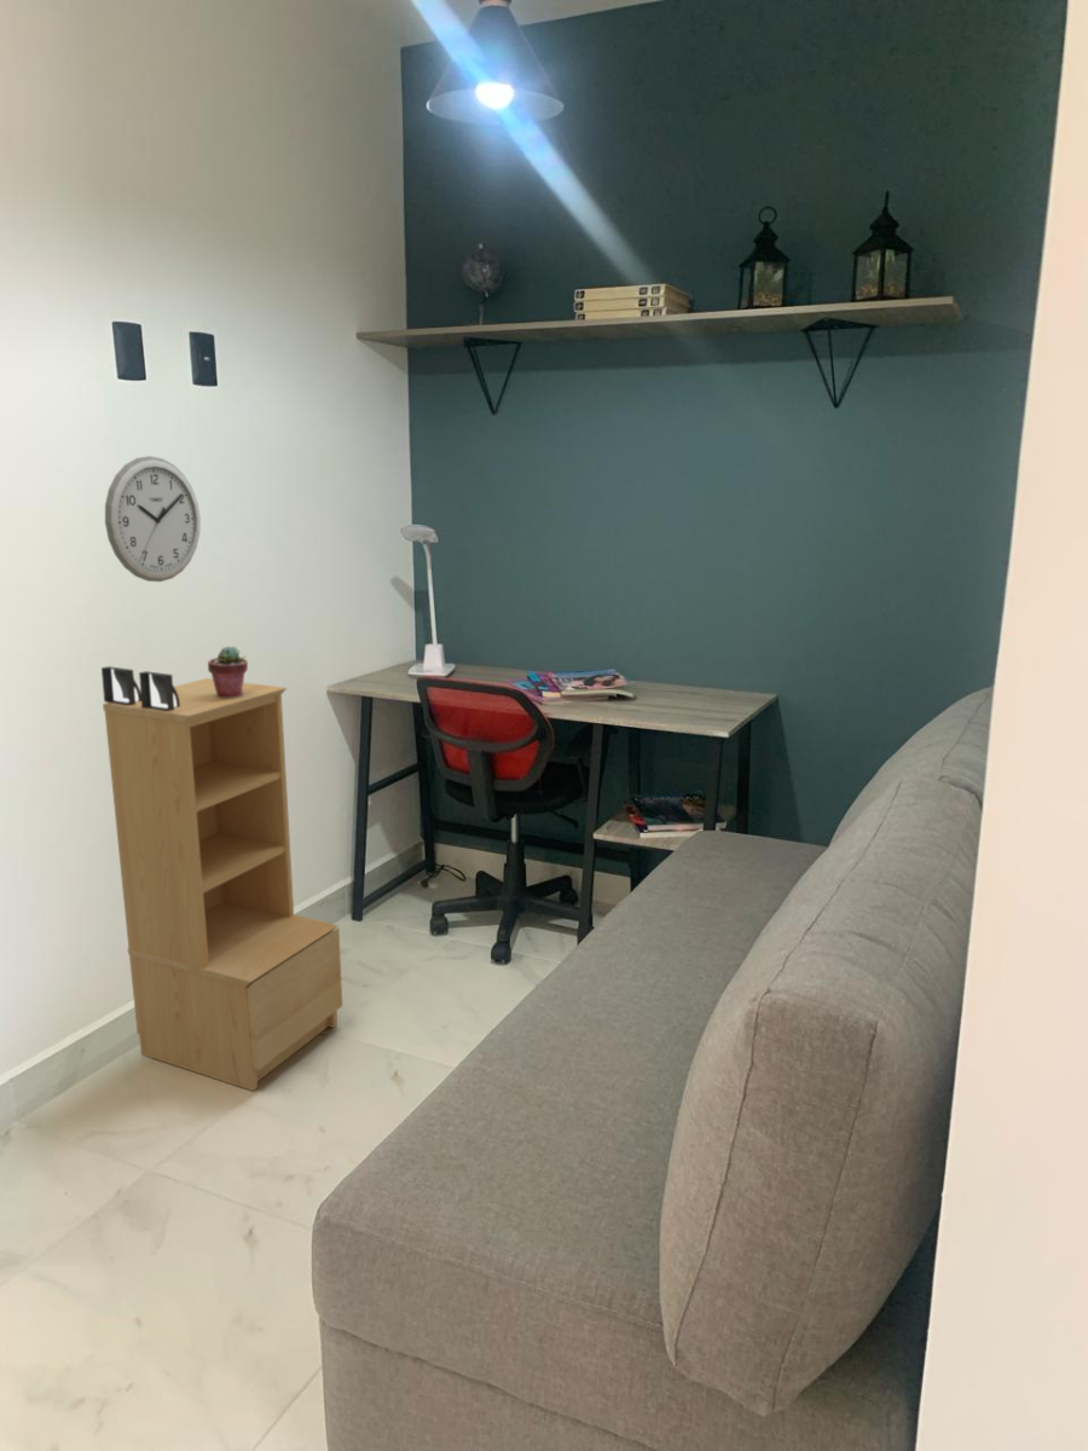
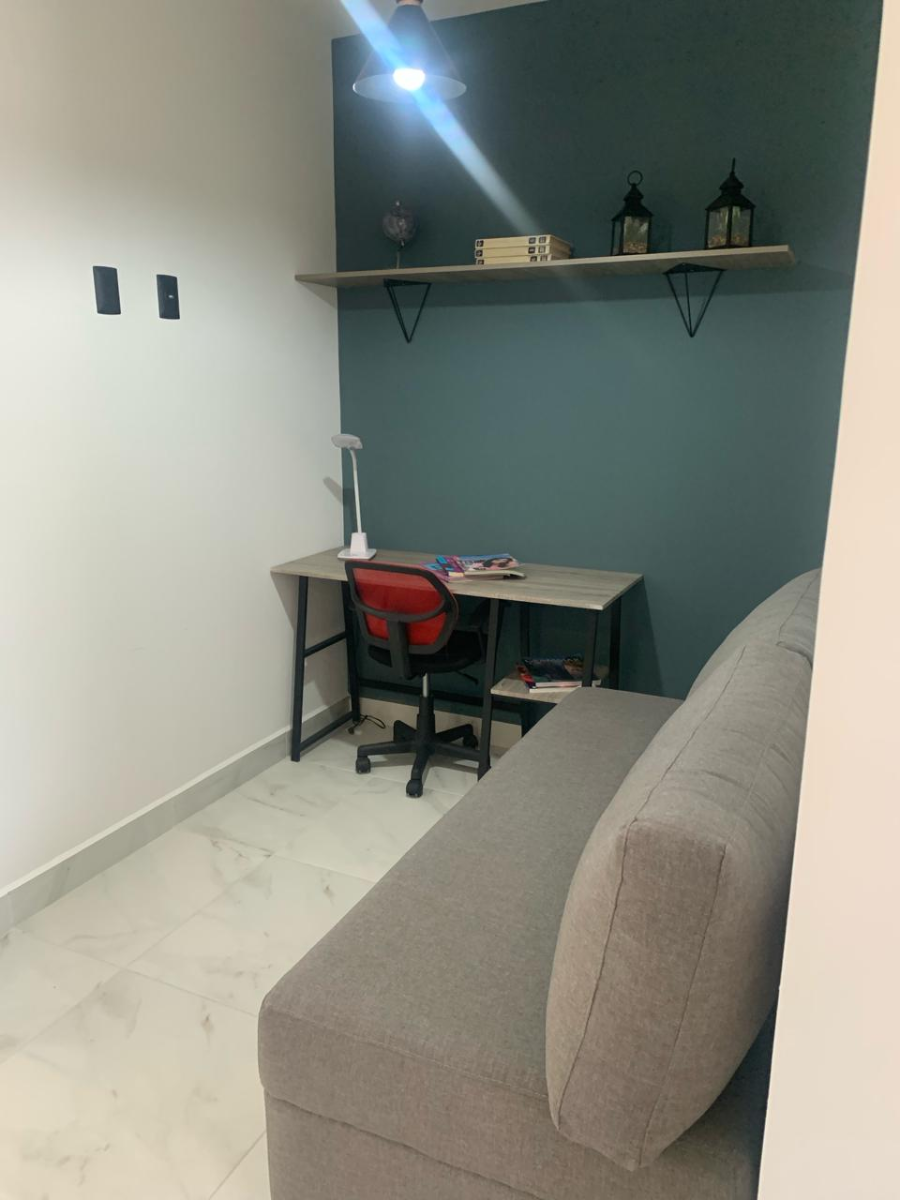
- bookend [100,665,180,711]
- bookshelf [102,677,343,1092]
- wall clock [104,455,202,583]
- potted succulent [207,644,249,698]
